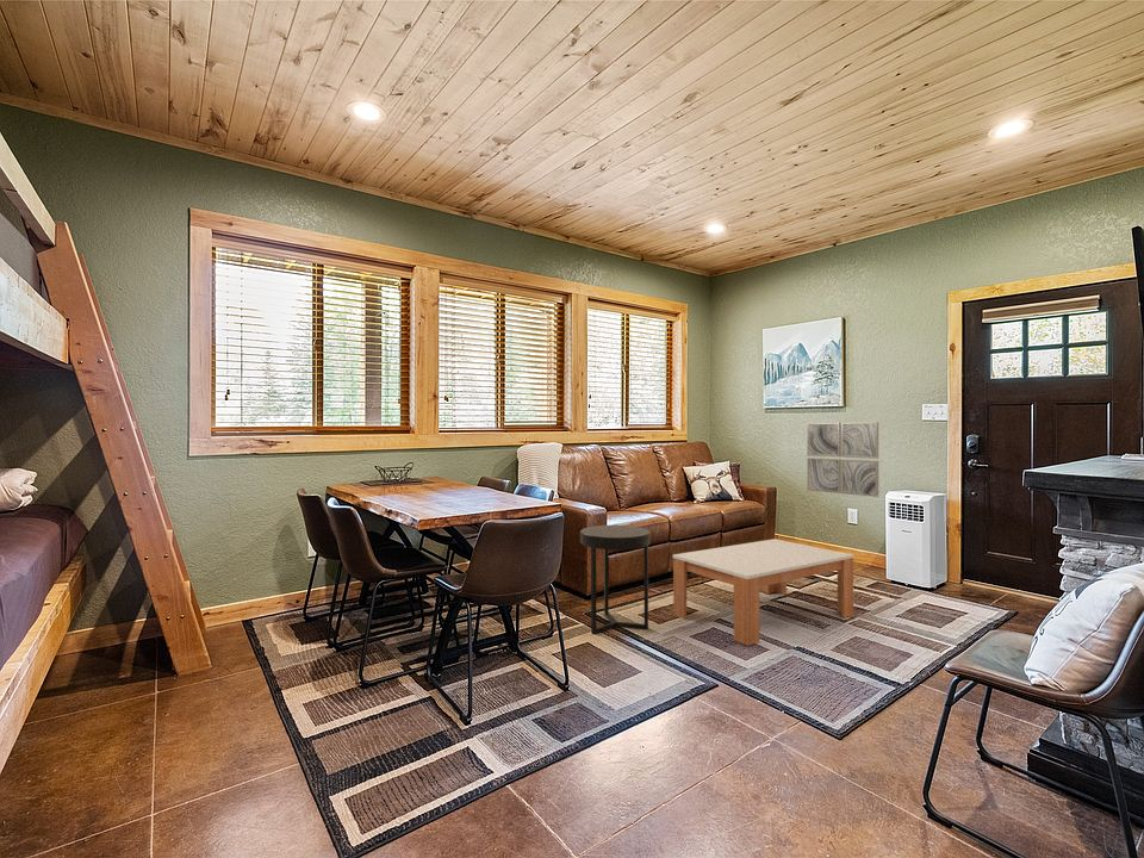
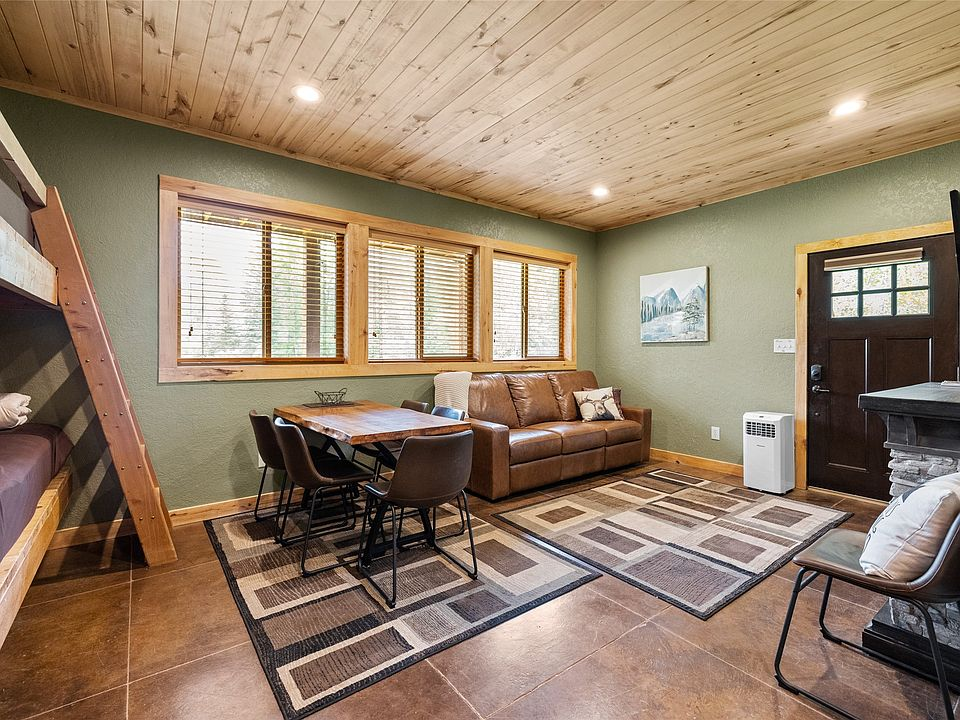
- coffee table [672,537,856,647]
- wall art [806,421,879,498]
- side table [579,524,651,635]
